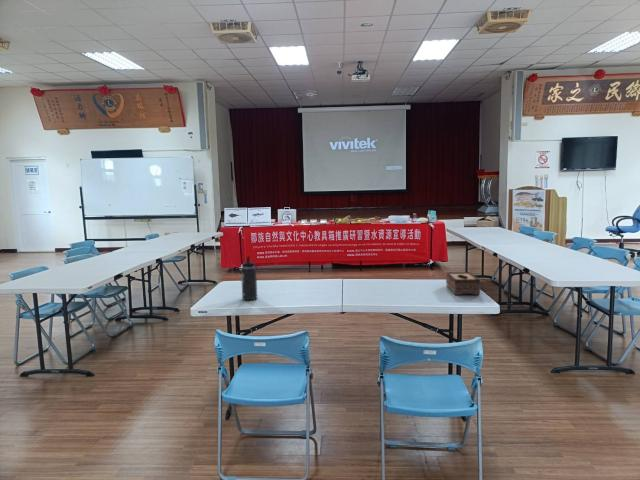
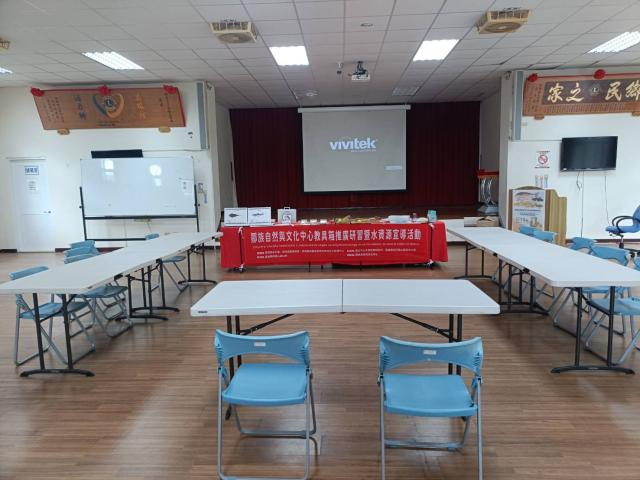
- thermos bottle [240,255,258,301]
- tissue box [445,271,482,296]
